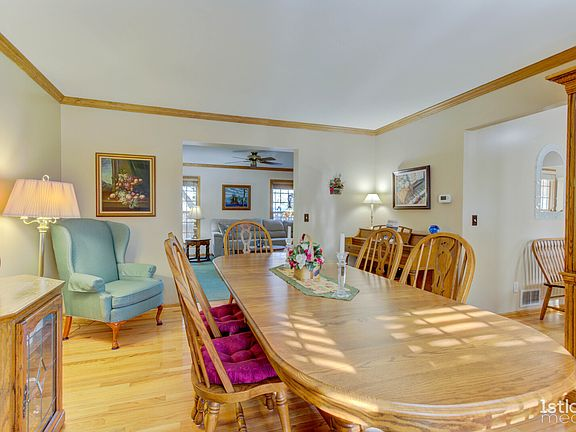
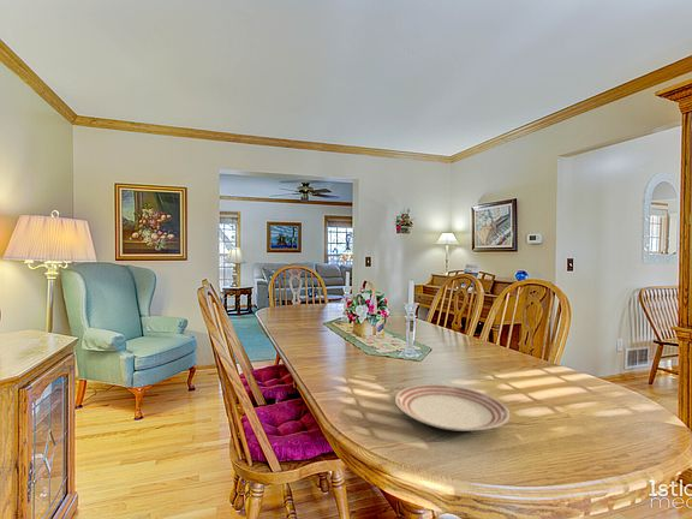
+ dinner plate [394,383,511,432]
